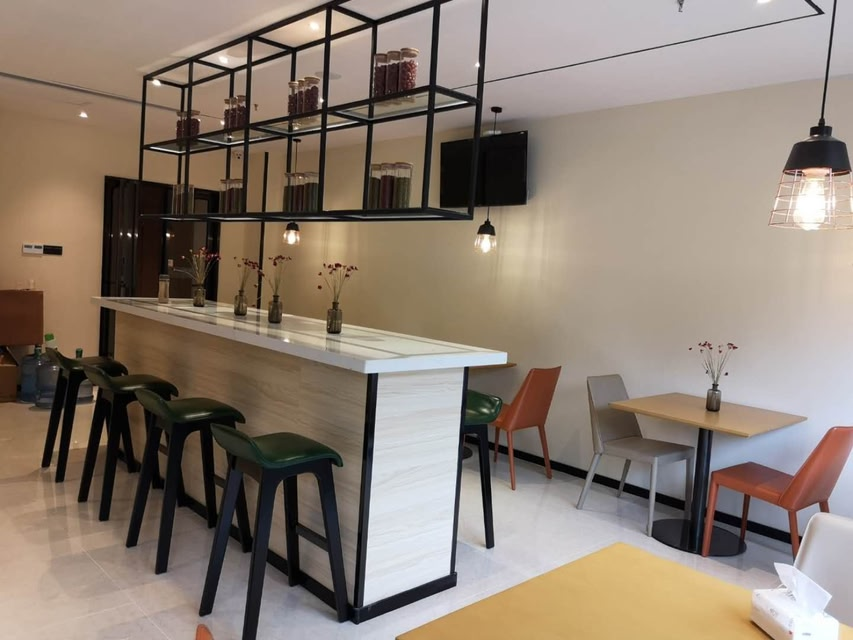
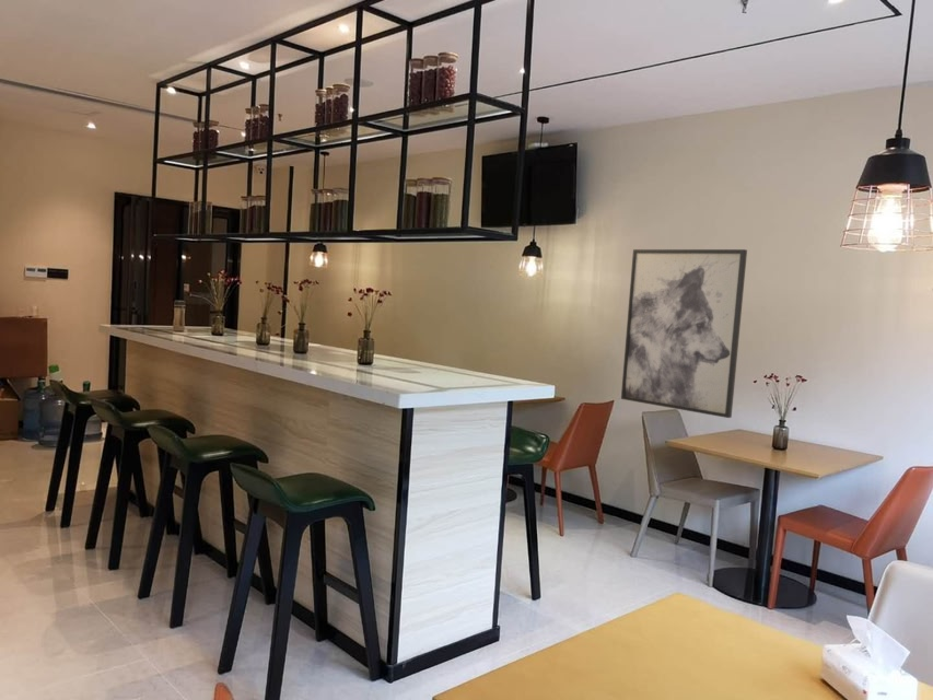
+ wall art [620,248,748,419]
